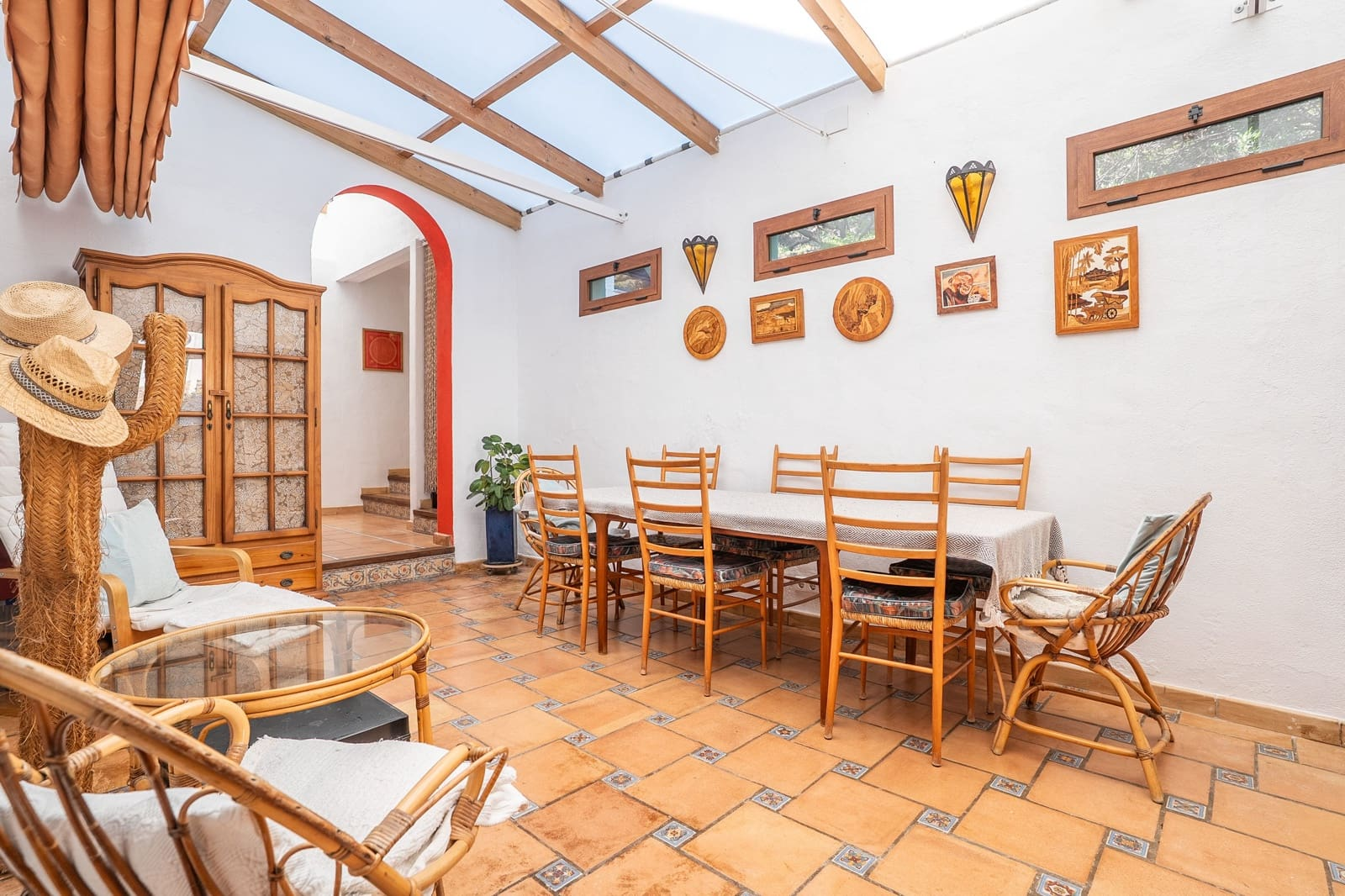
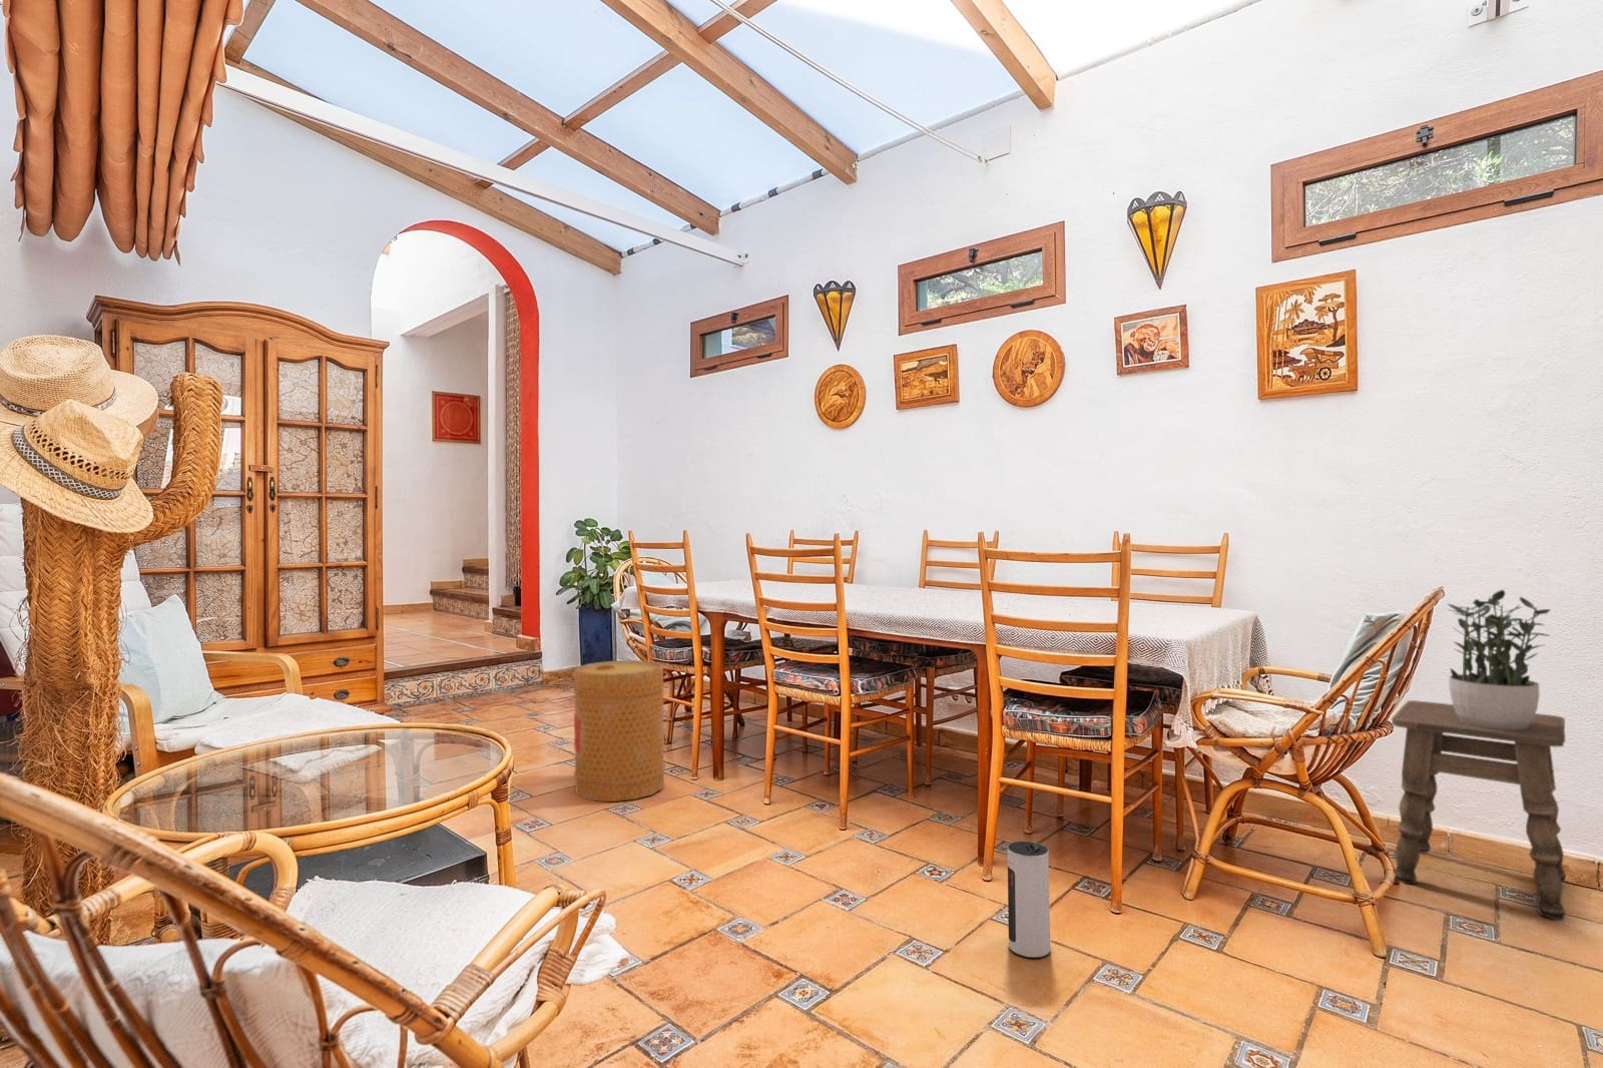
+ basket [572,659,666,802]
+ potted plant [1444,589,1552,731]
+ side table [1391,700,1567,920]
+ speaker [1007,840,1051,958]
